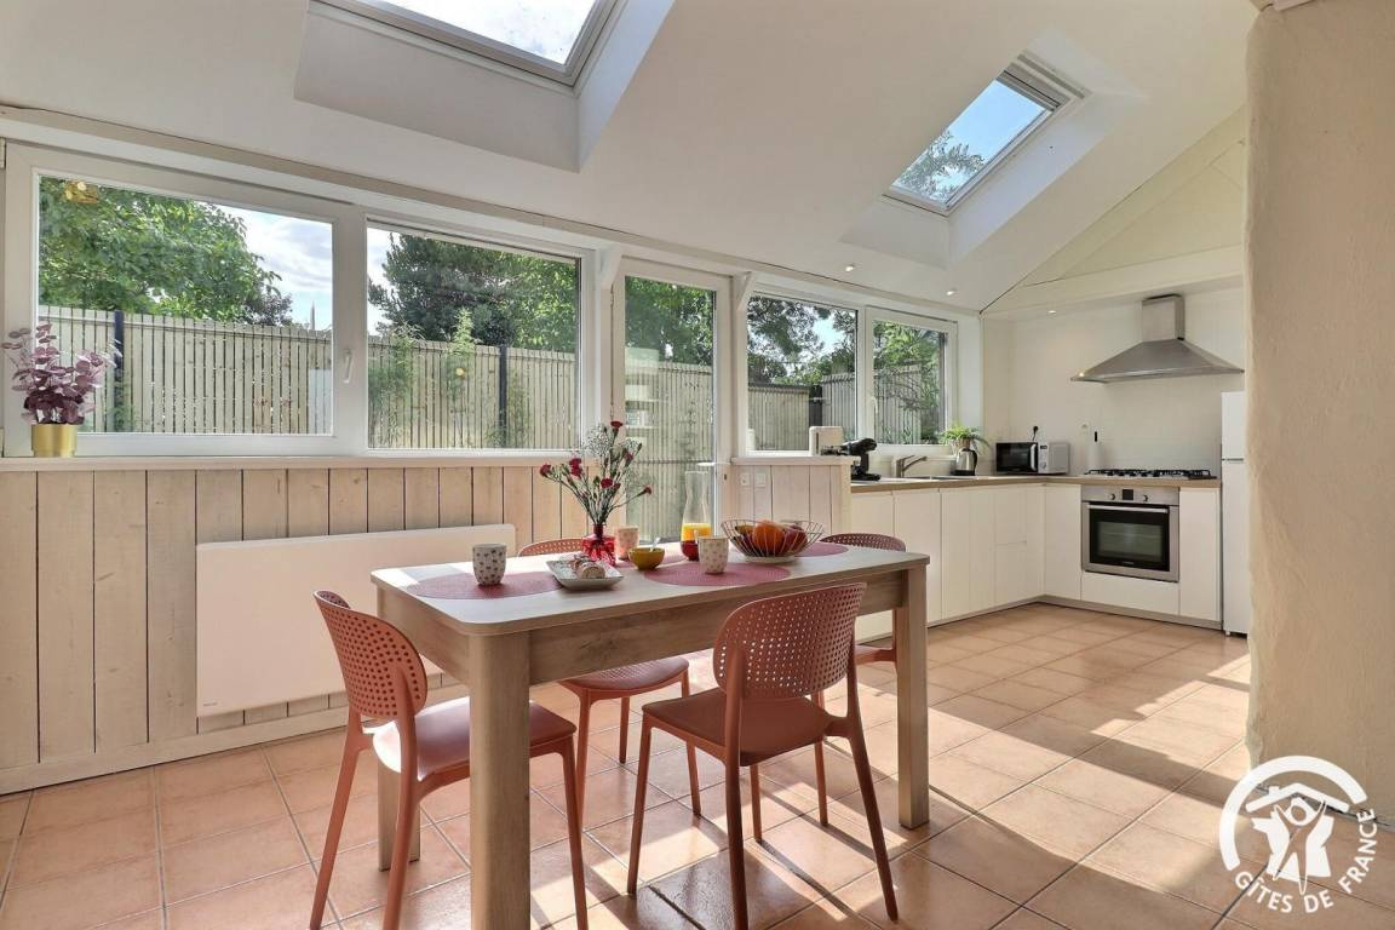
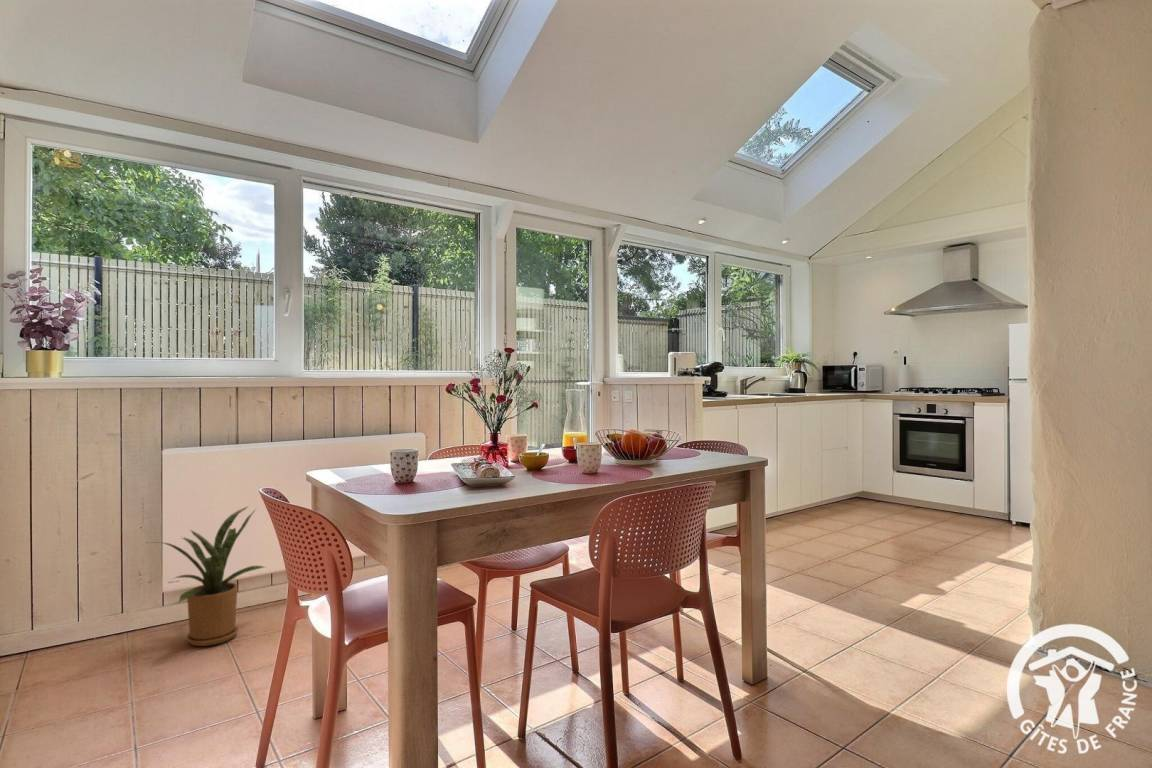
+ house plant [139,505,270,647]
